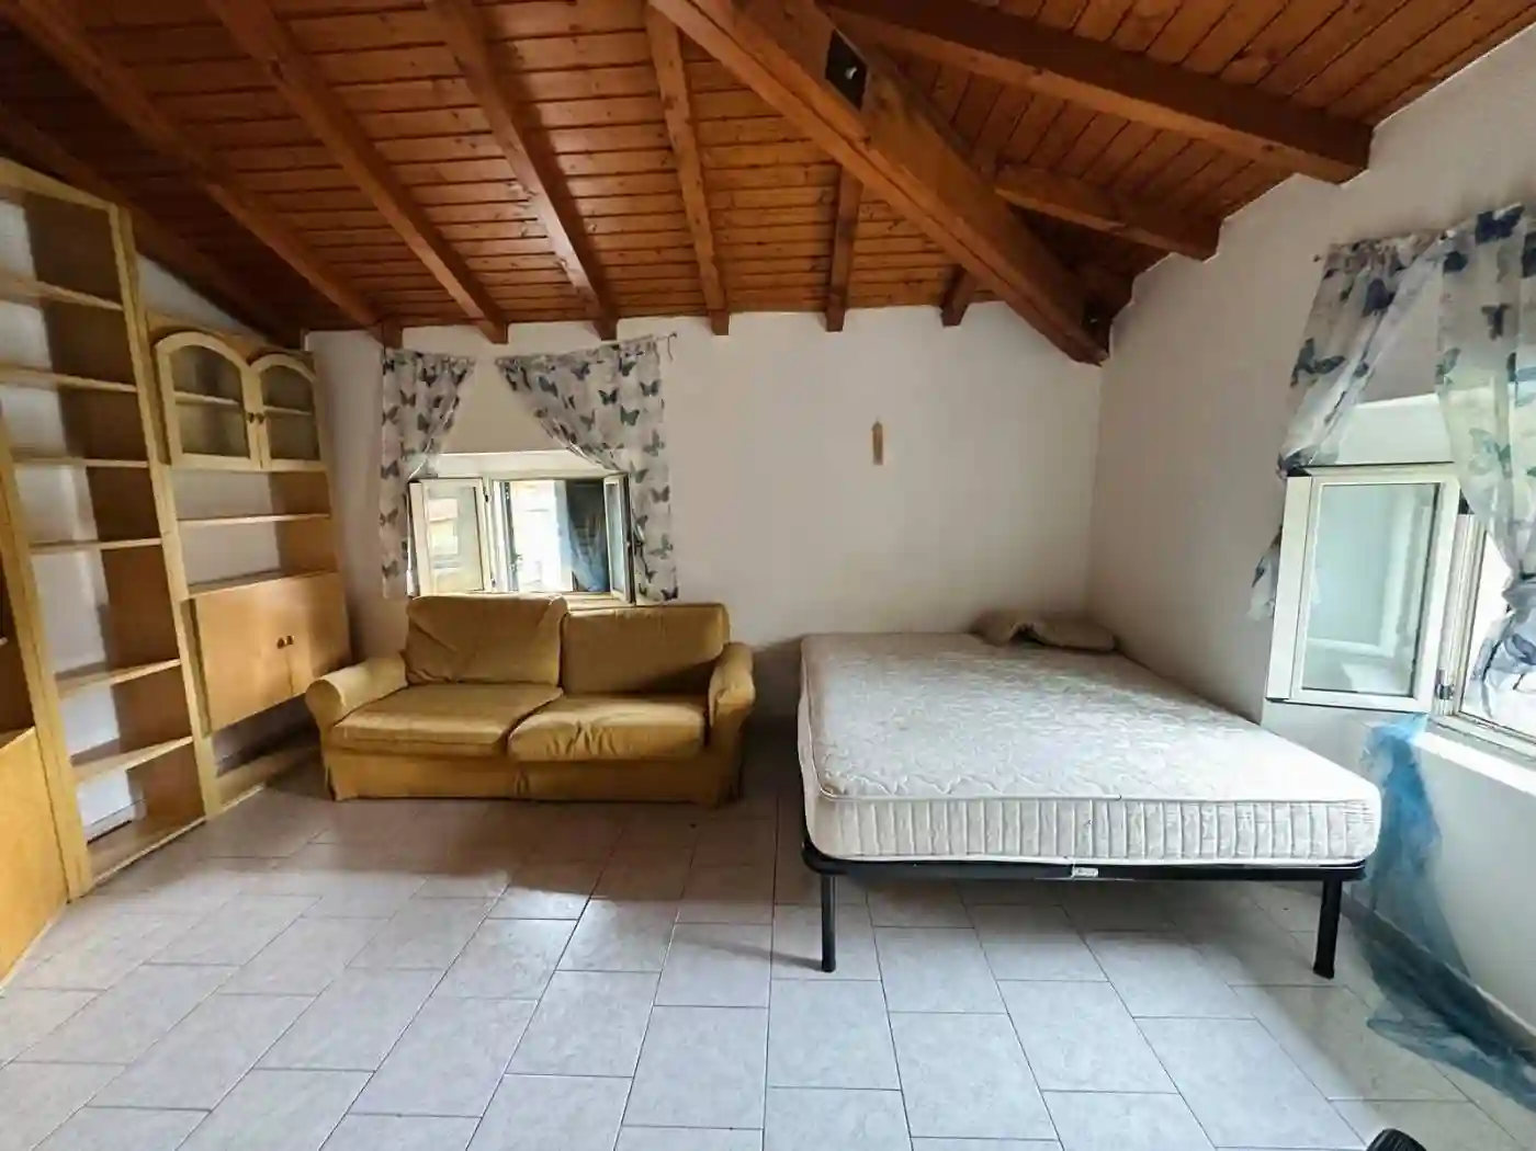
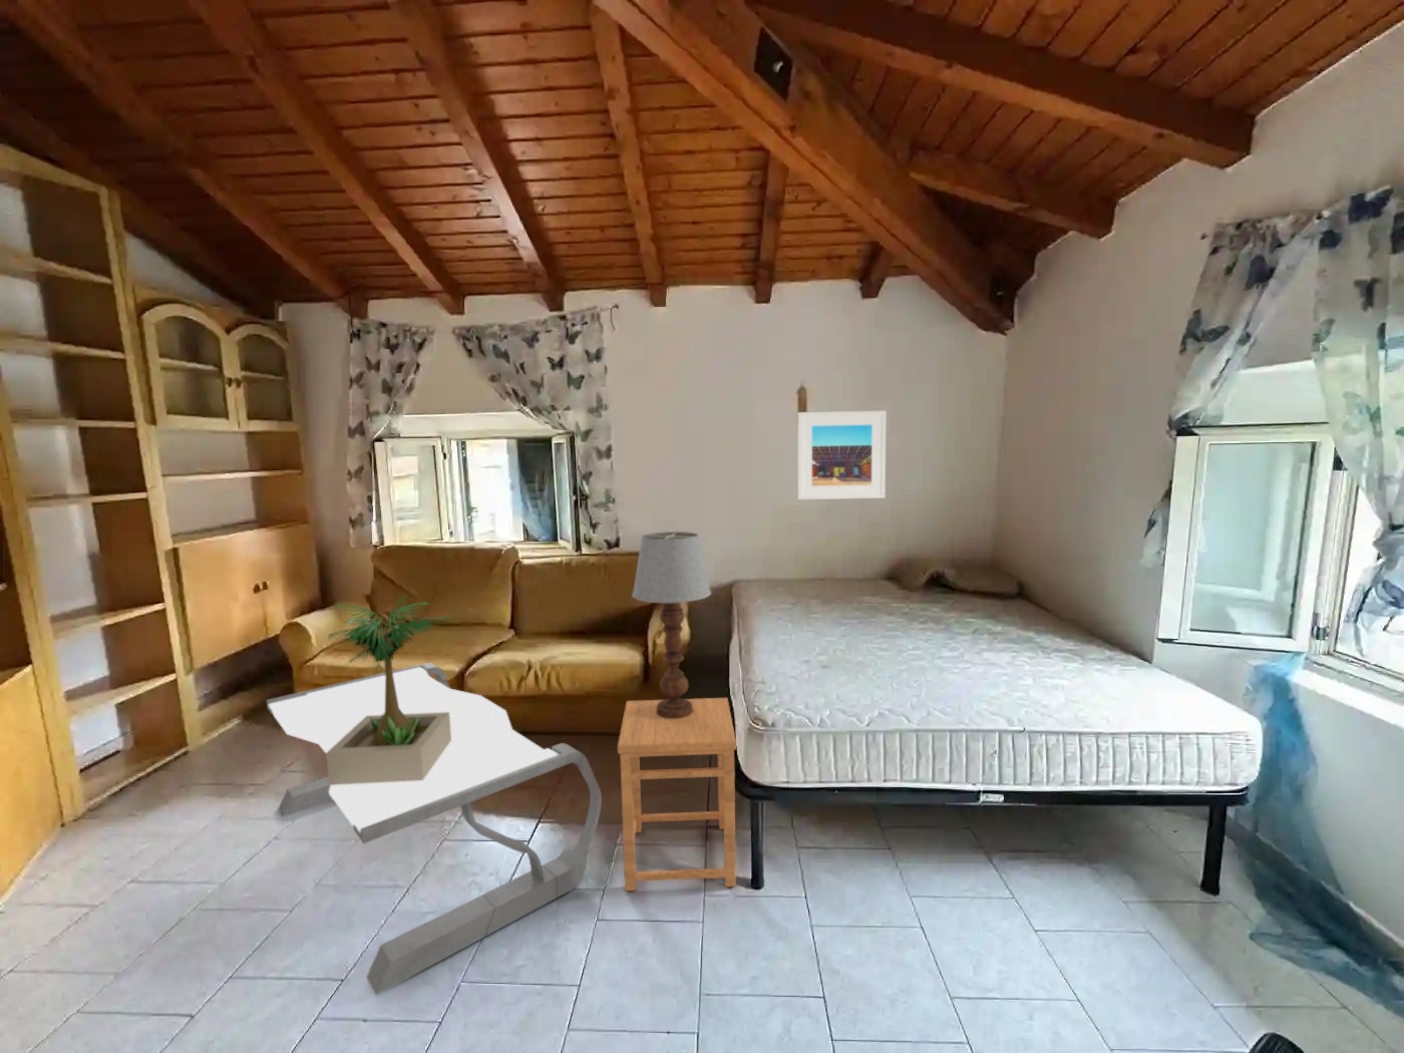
+ coffee table [265,661,603,995]
+ potted plant [325,594,452,785]
+ side table [617,697,737,893]
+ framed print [797,409,888,500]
+ table lamp [631,531,712,719]
